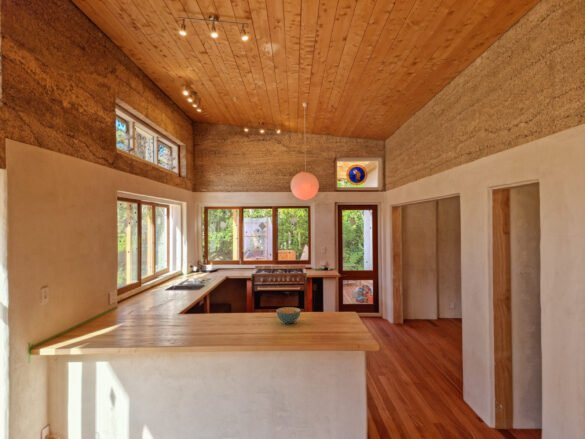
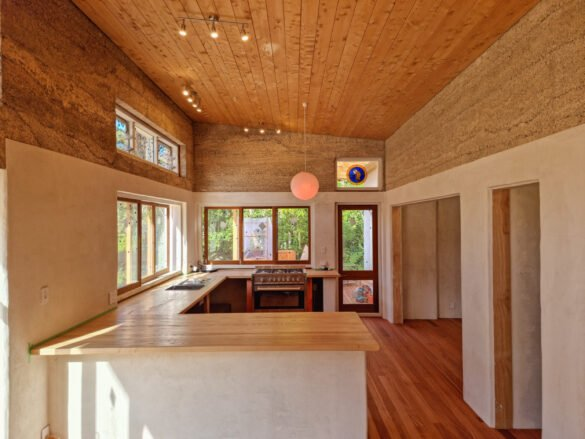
- cereal bowl [275,306,302,324]
